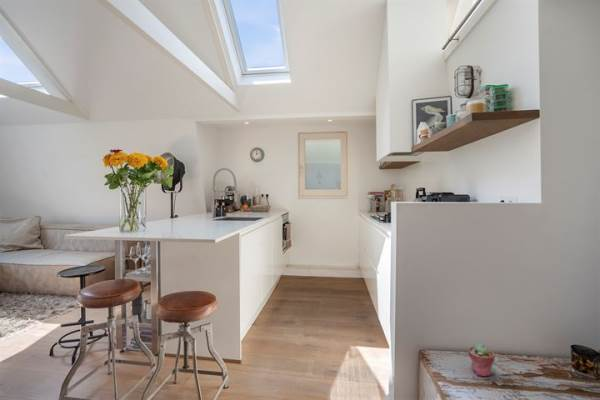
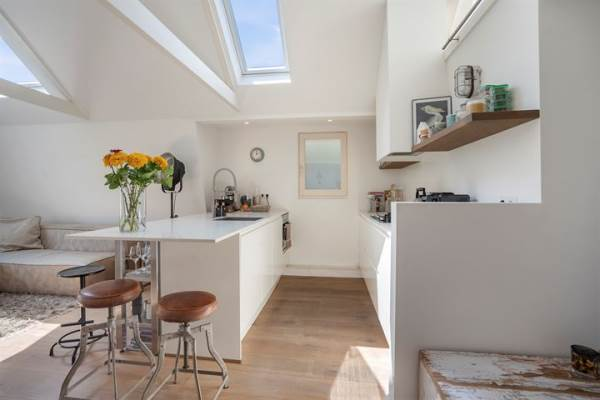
- potted succulent [467,342,496,378]
